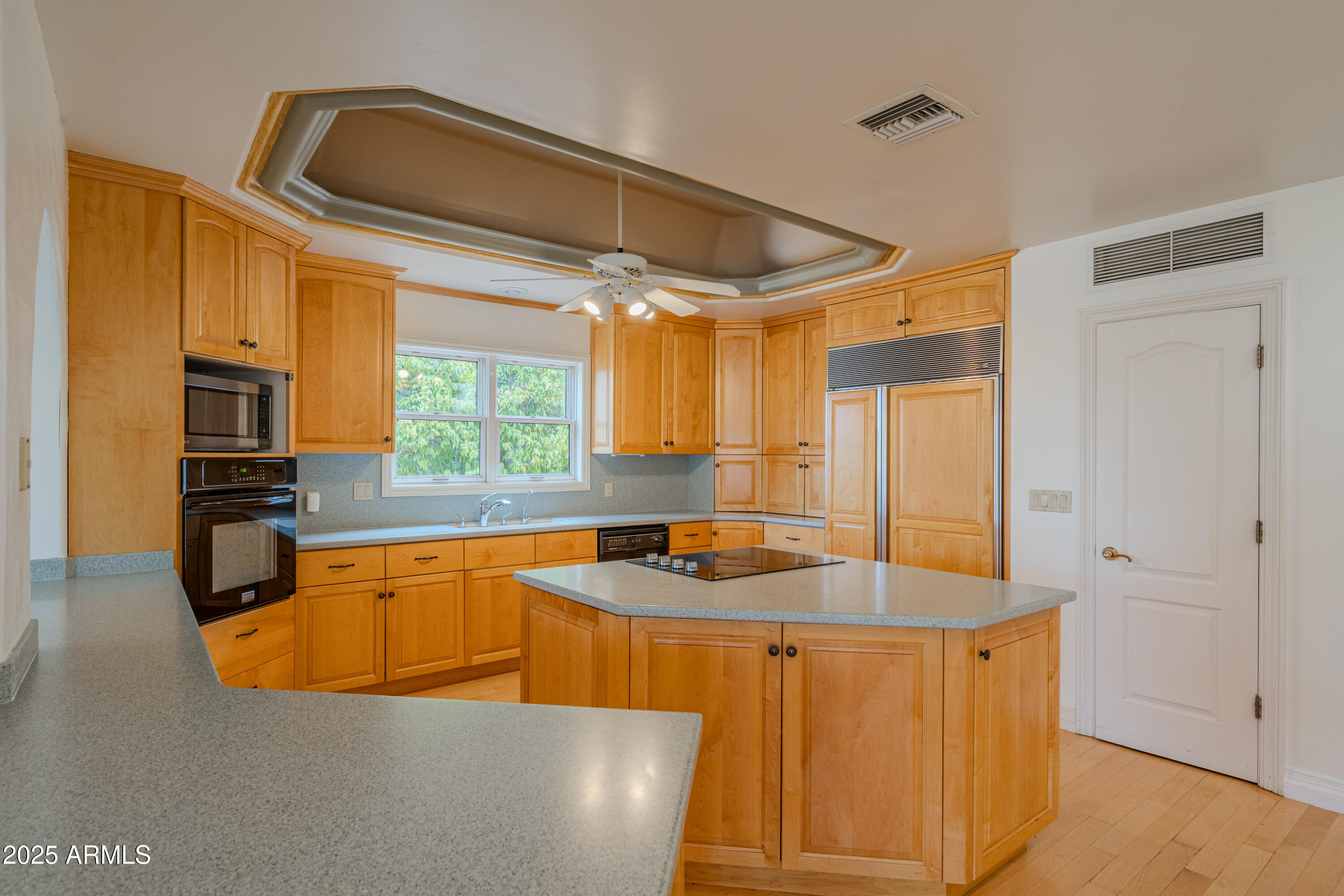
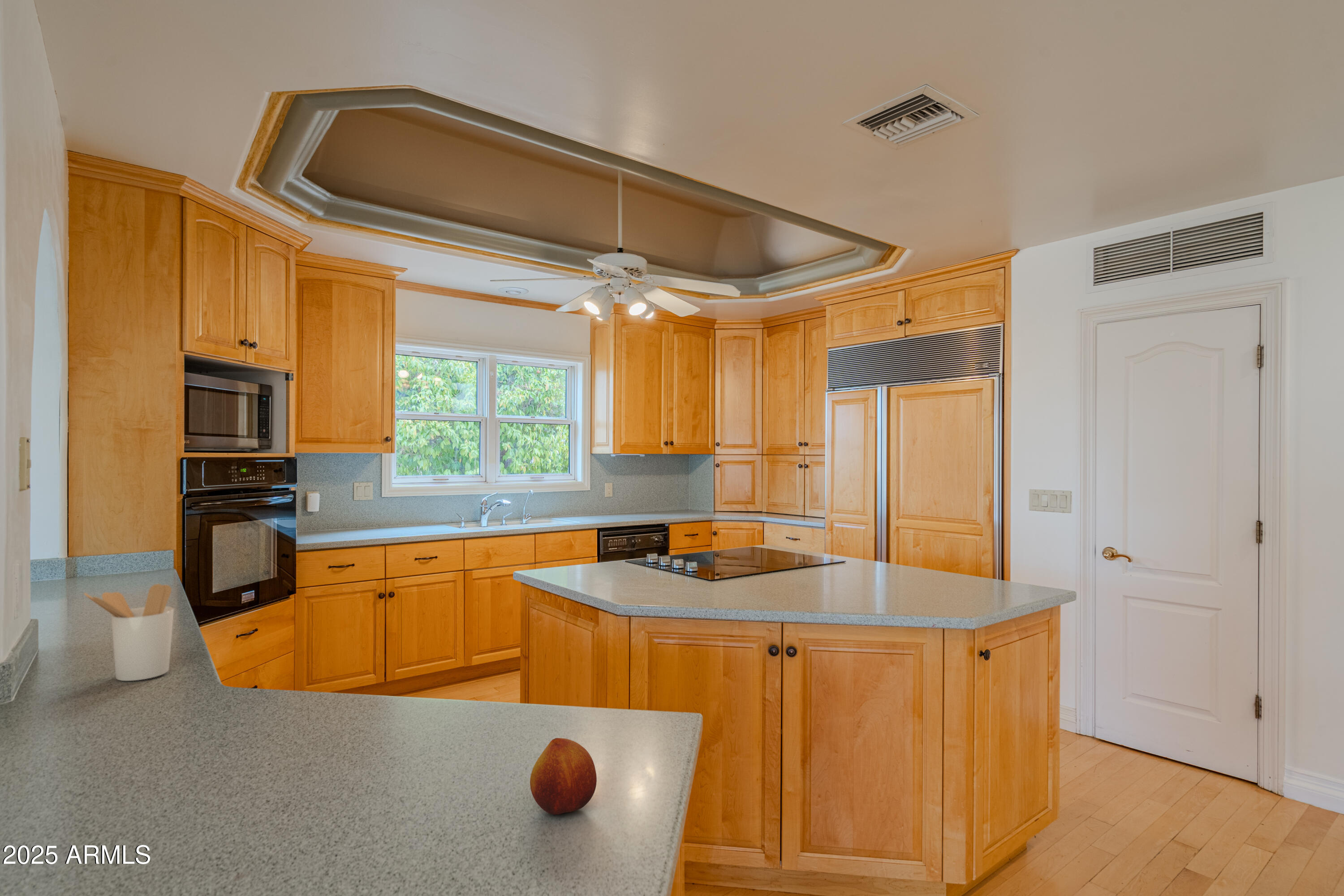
+ fruit [530,737,597,815]
+ utensil holder [83,583,174,681]
